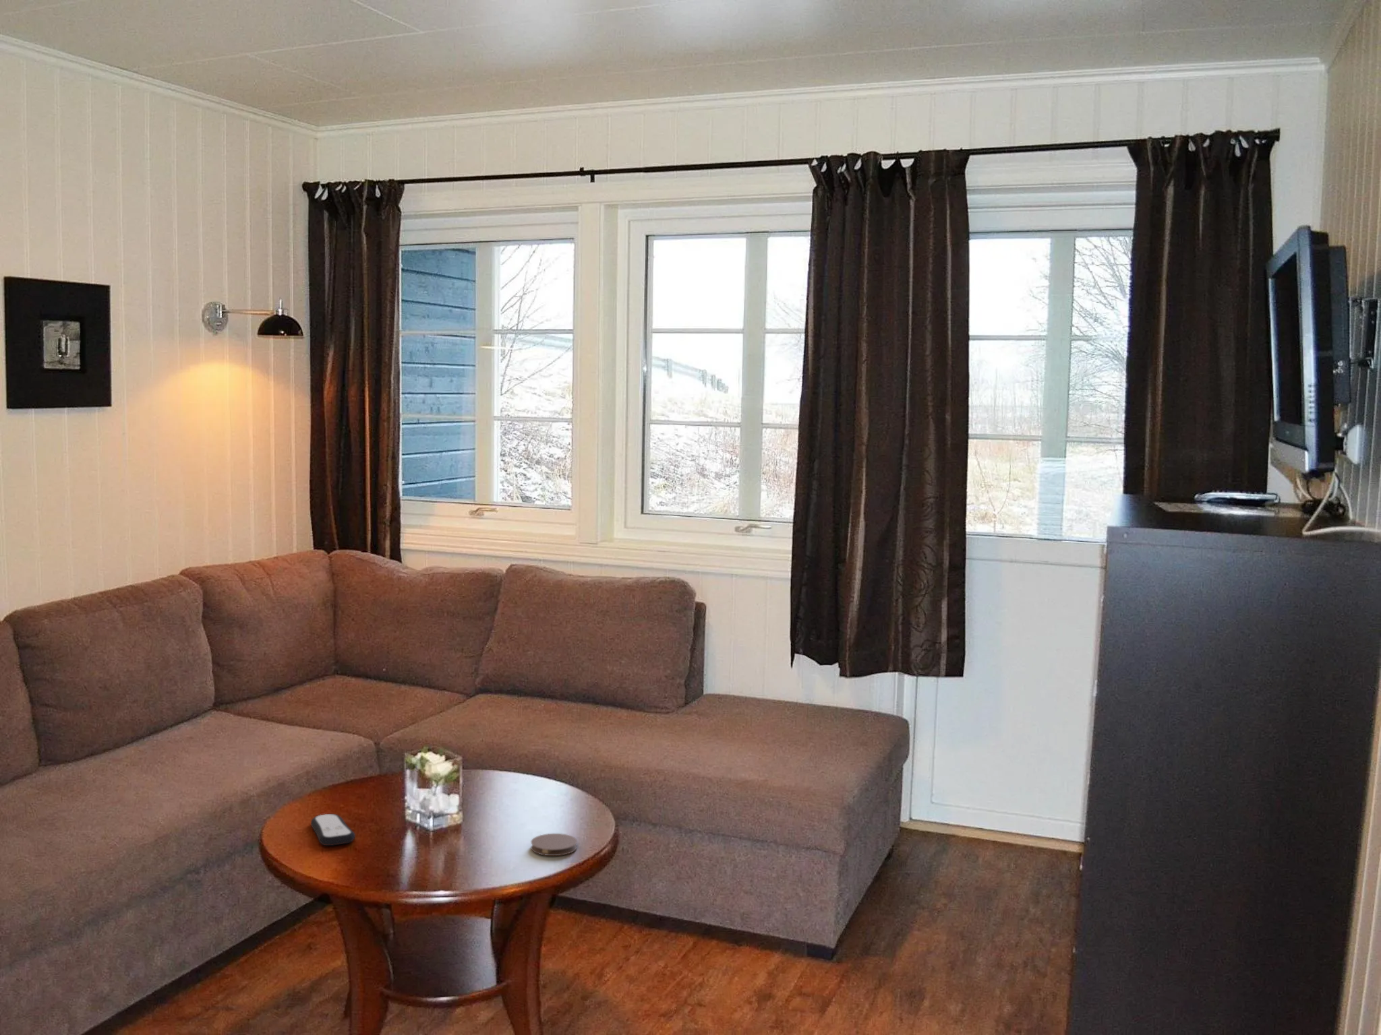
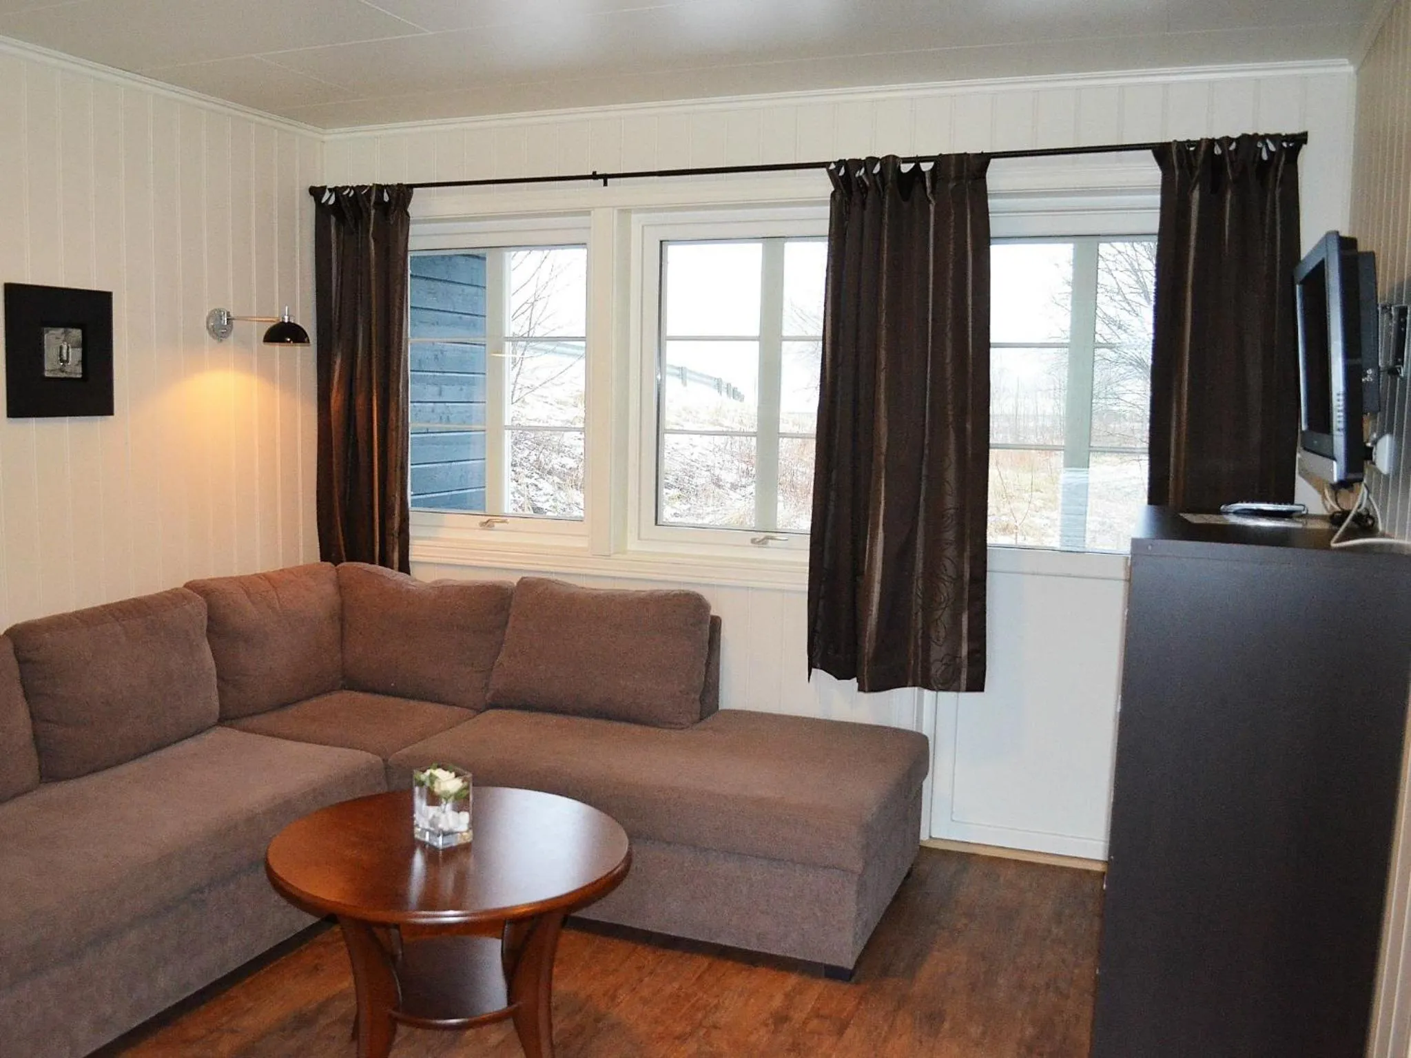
- coaster [530,833,577,857]
- remote control [310,813,356,846]
